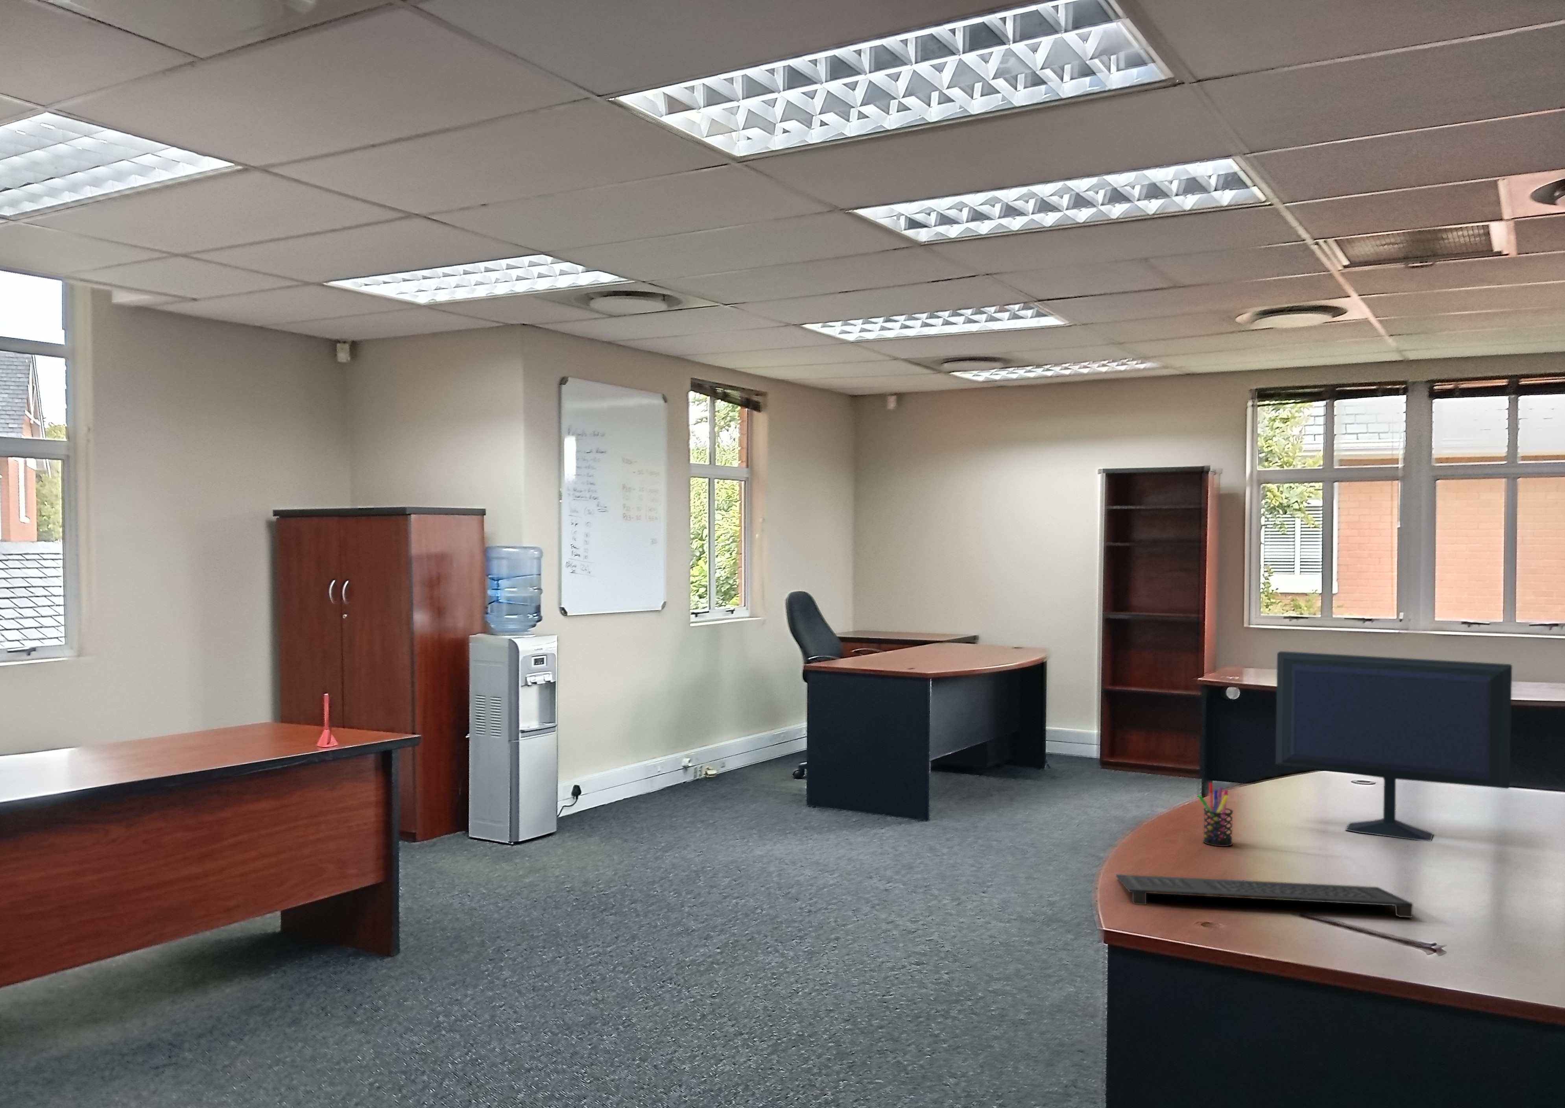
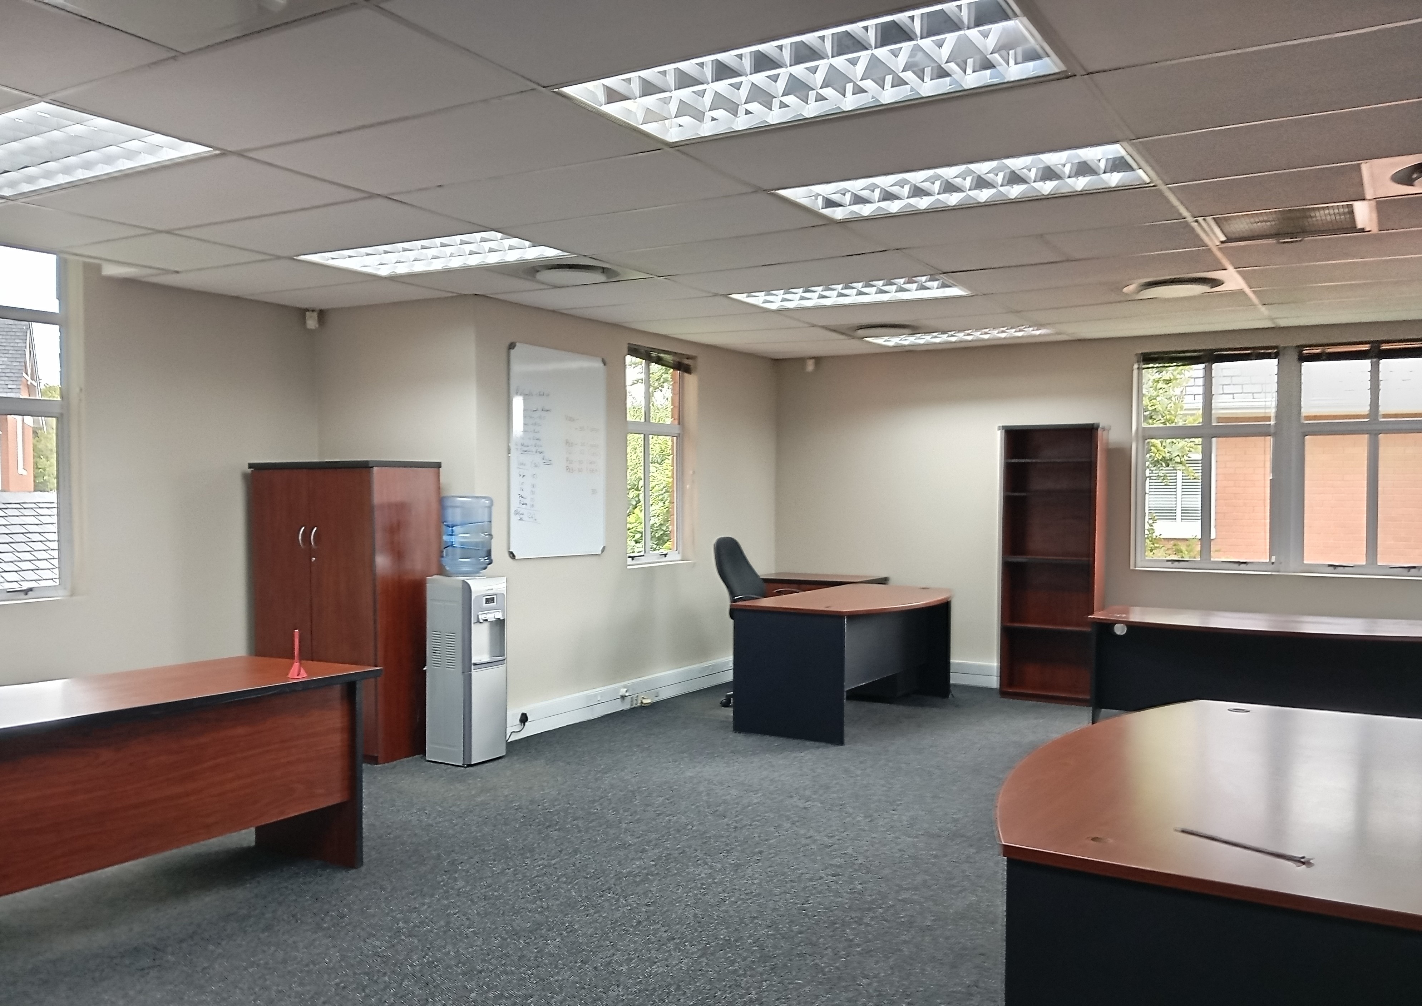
- keyboard [1115,874,1414,919]
- pen holder [1198,782,1234,847]
- computer monitor [1275,651,1512,842]
